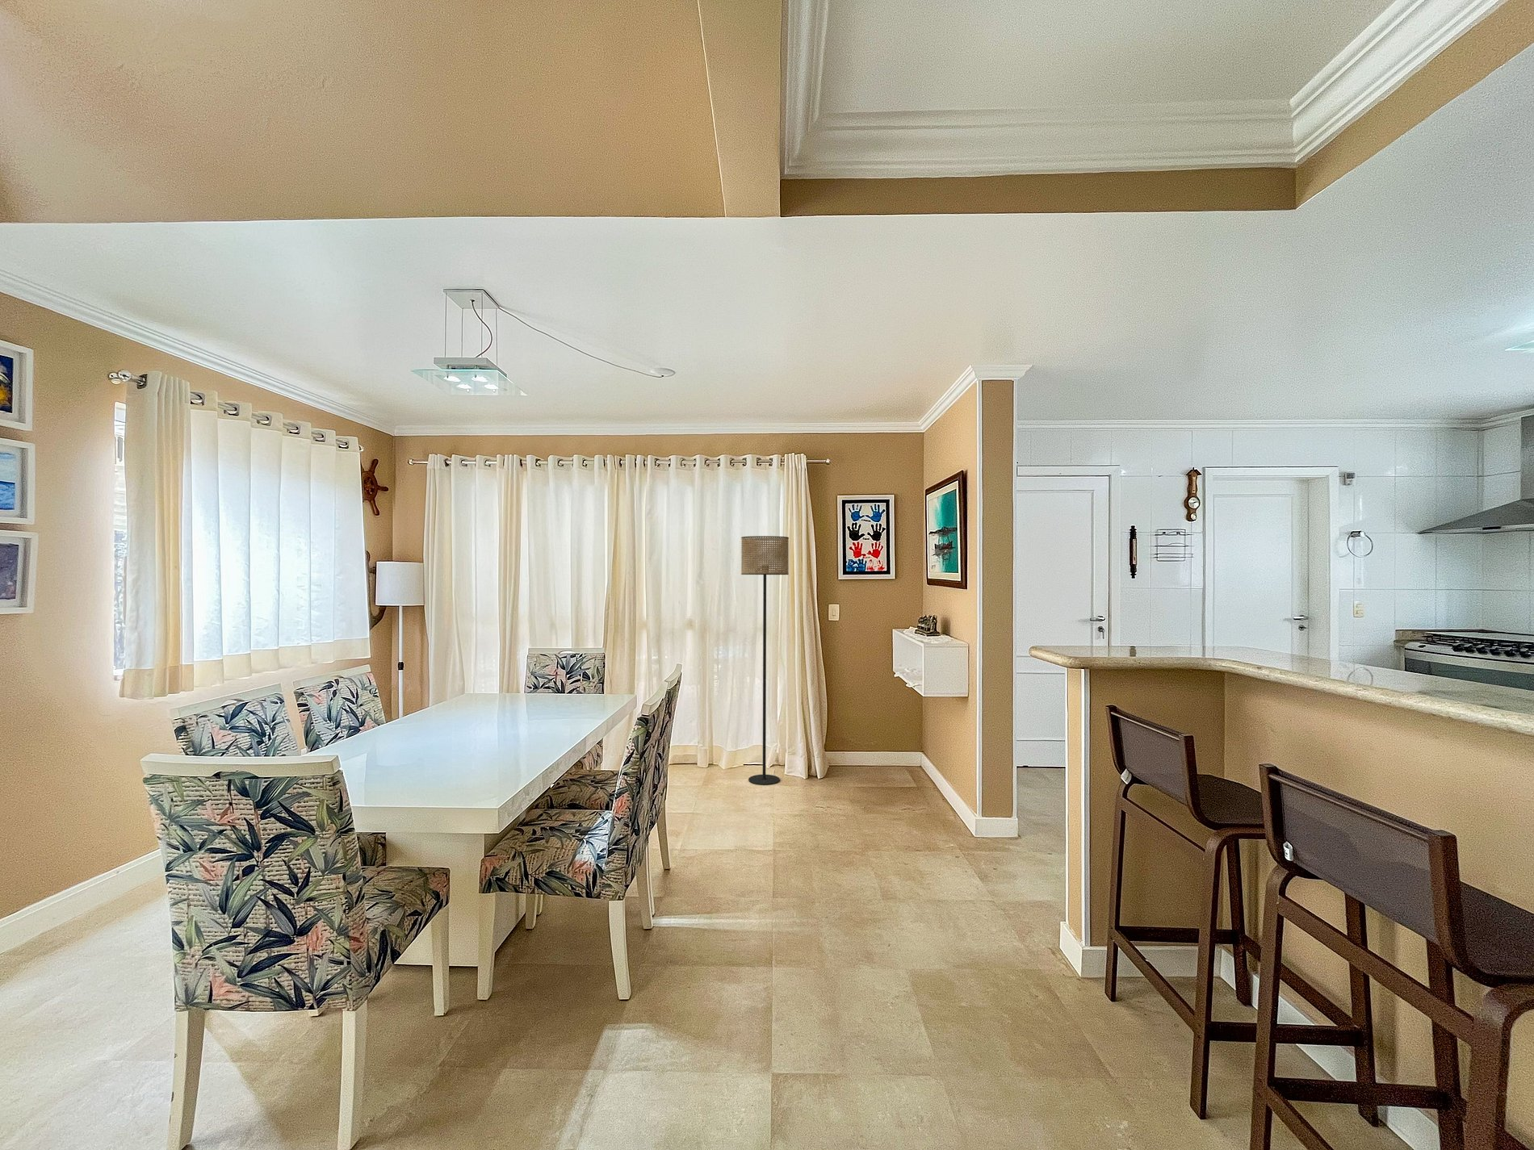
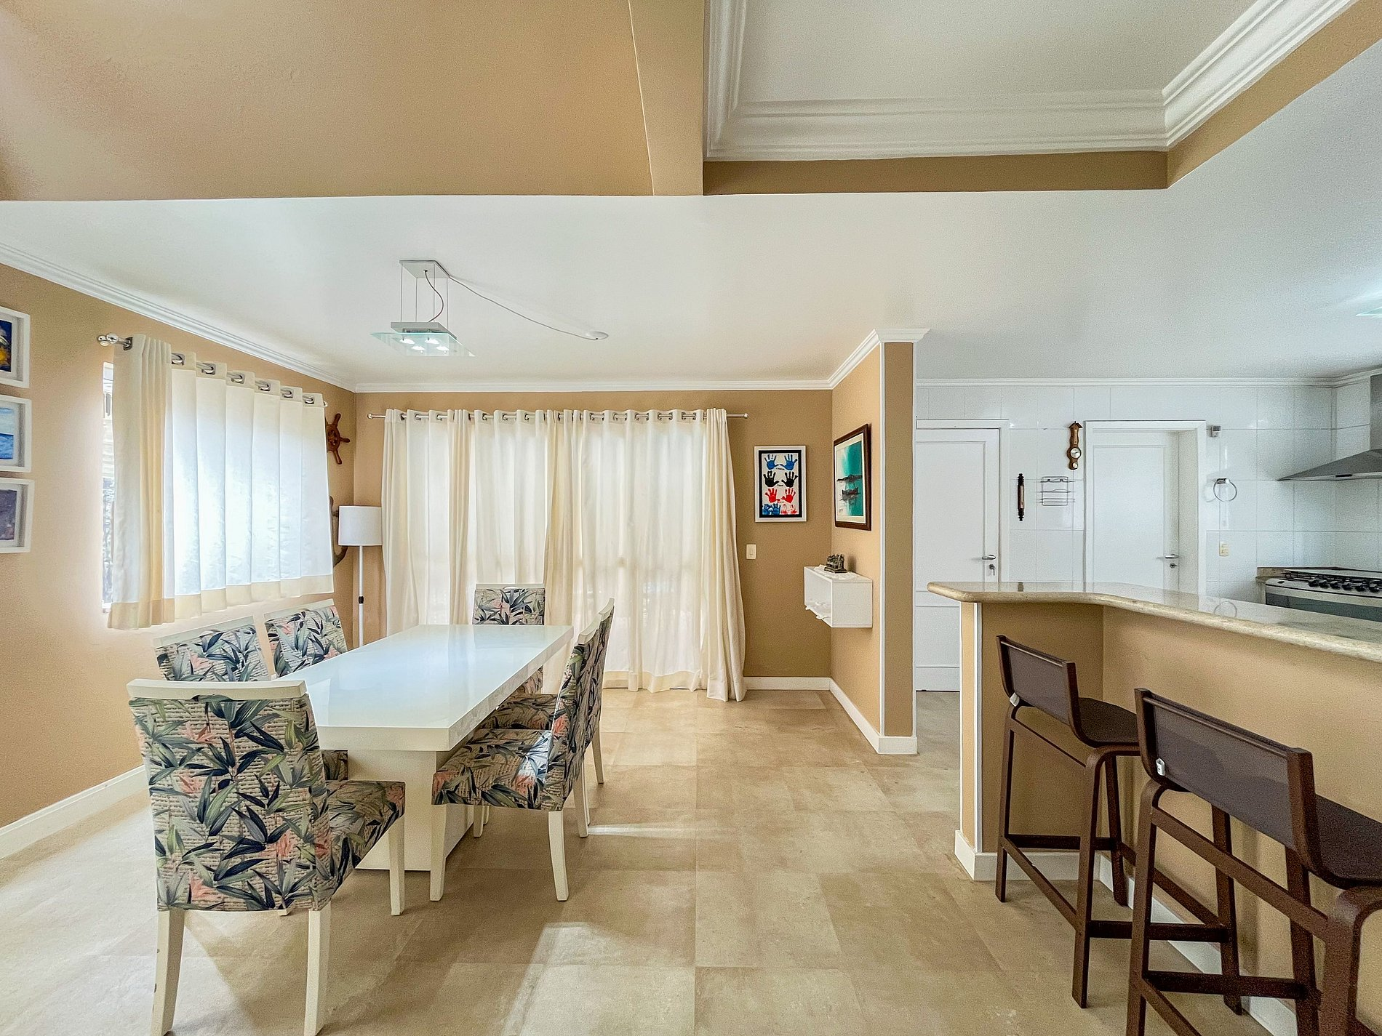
- floor lamp [740,535,790,786]
